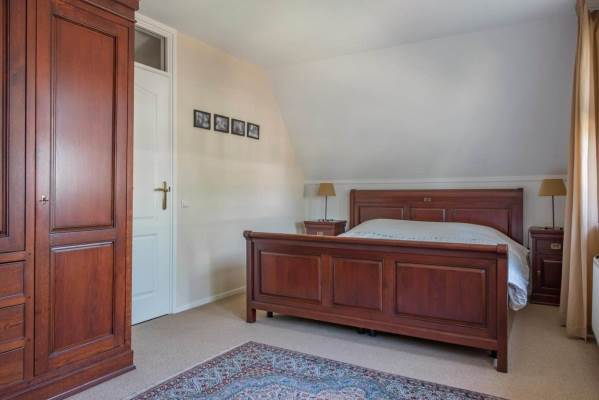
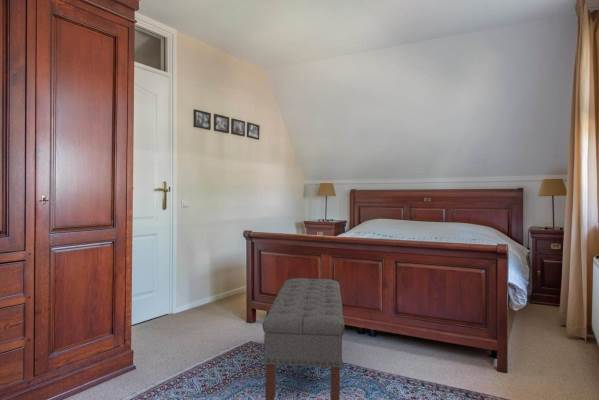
+ bench [262,277,345,400]
